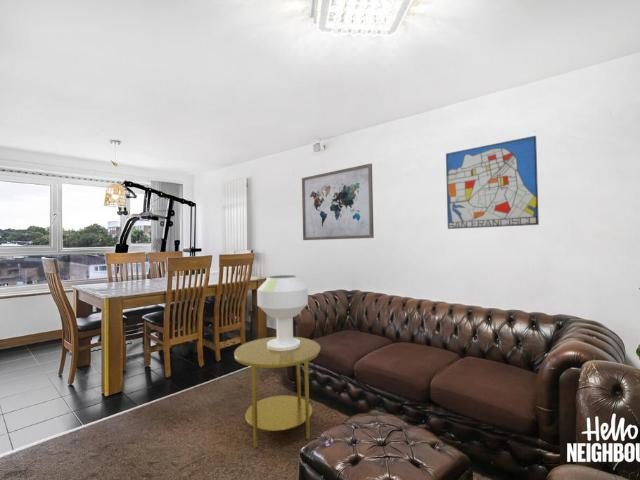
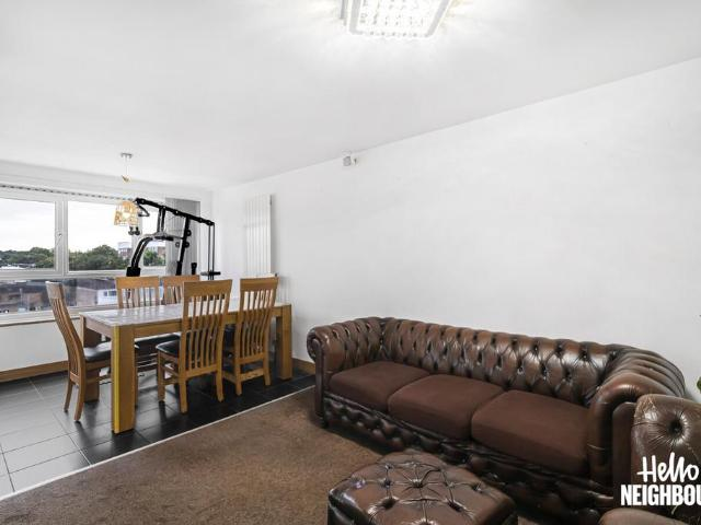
- table lamp [256,274,309,351]
- wall art [445,135,540,230]
- wall art [301,163,375,241]
- side table [233,336,321,449]
